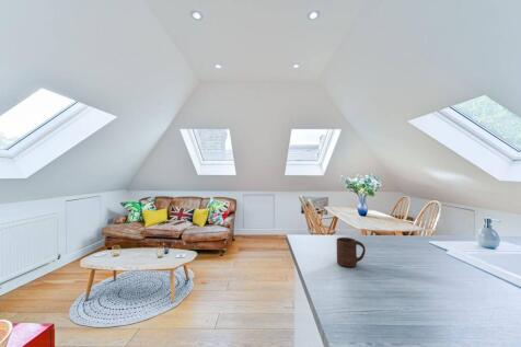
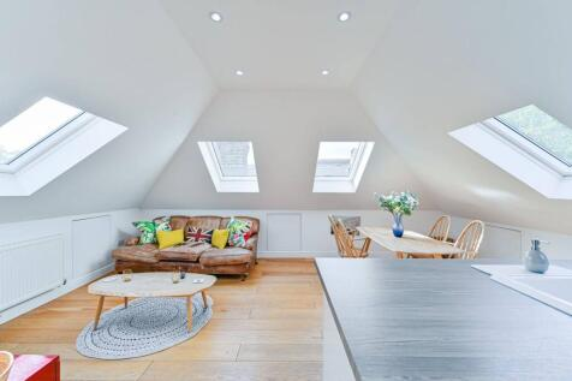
- cup [336,236,367,268]
